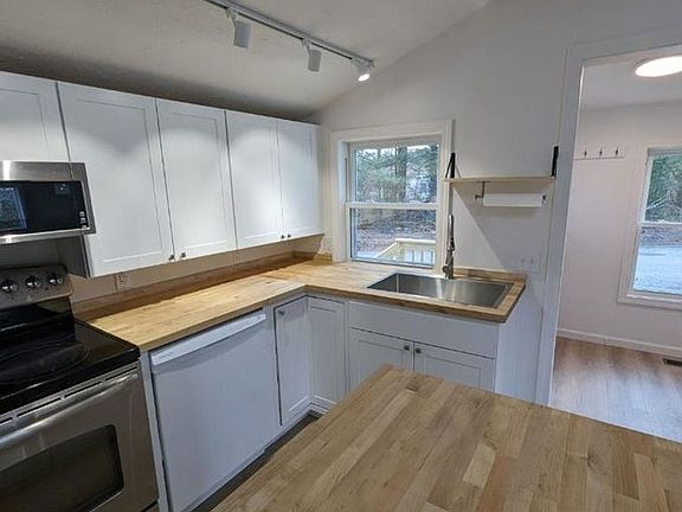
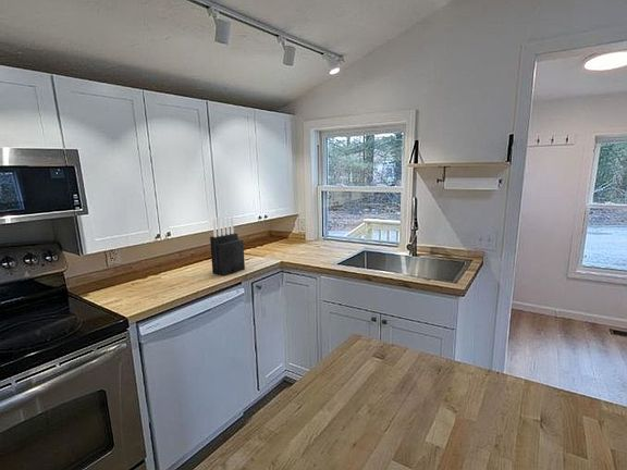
+ knife block [209,214,246,276]
